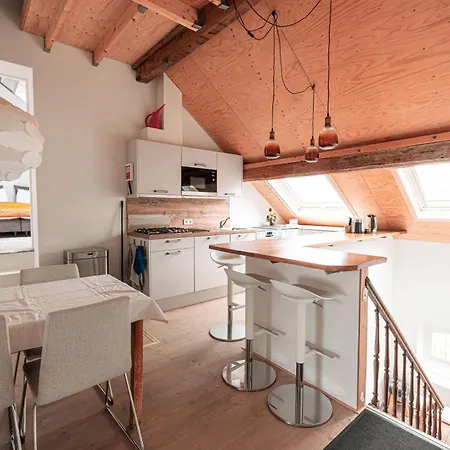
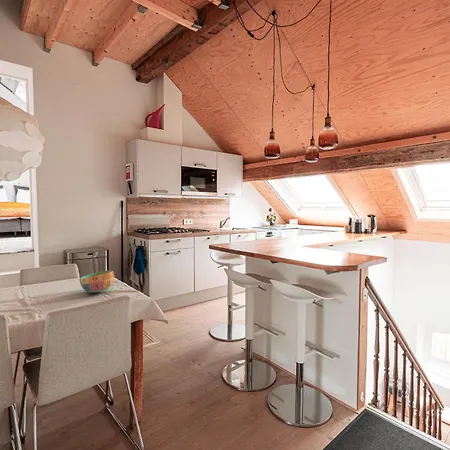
+ bowl [79,269,115,294]
